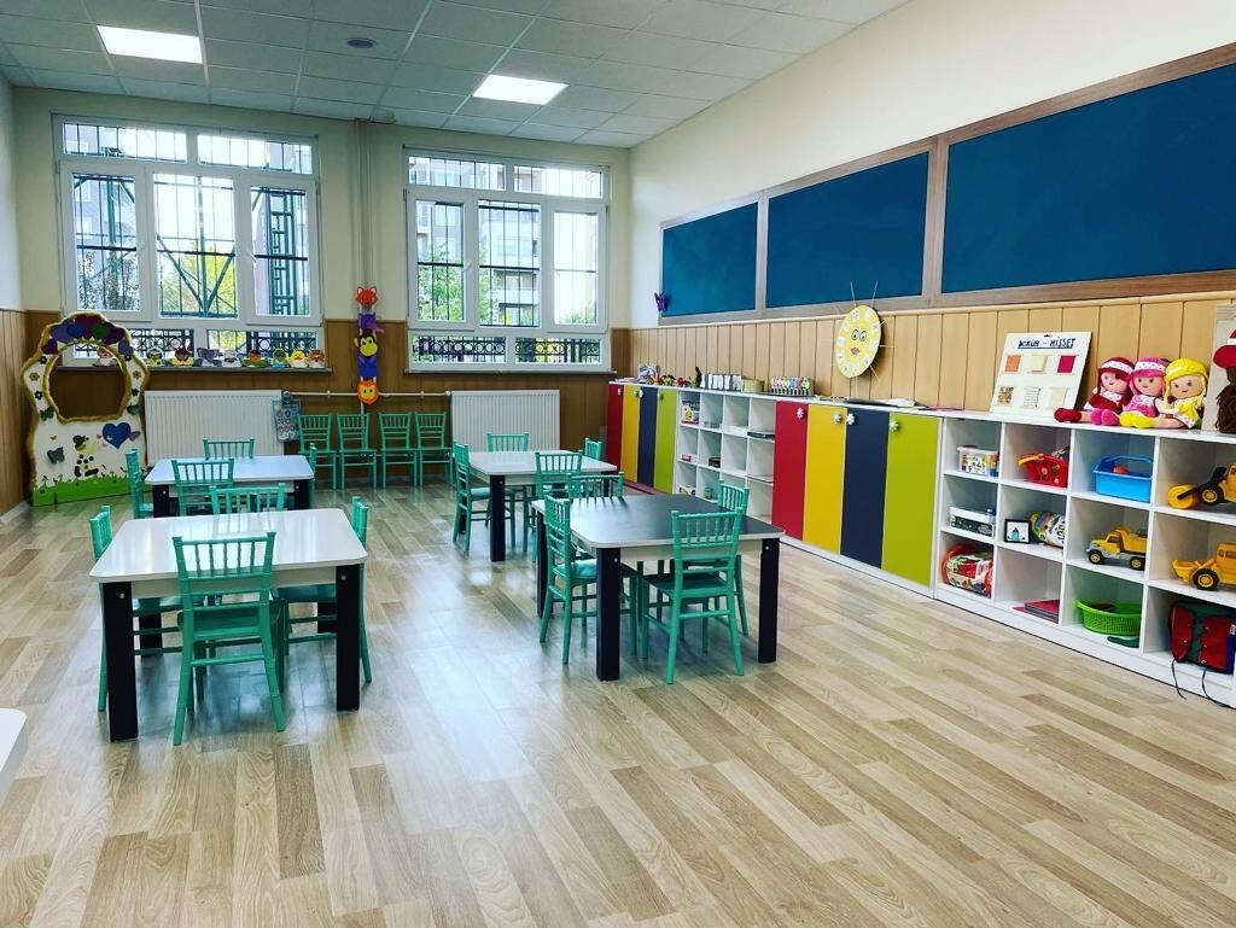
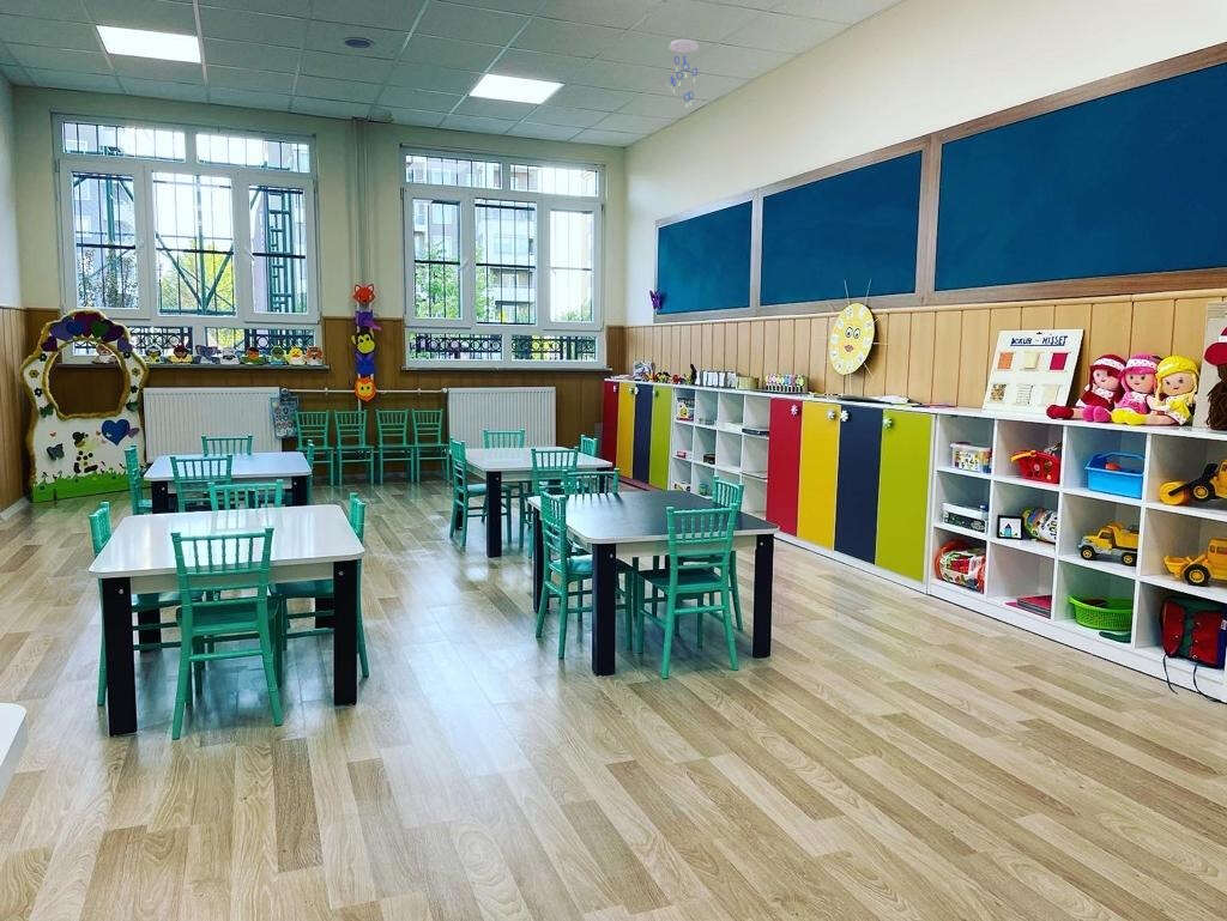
+ ceiling mobile [667,38,700,109]
